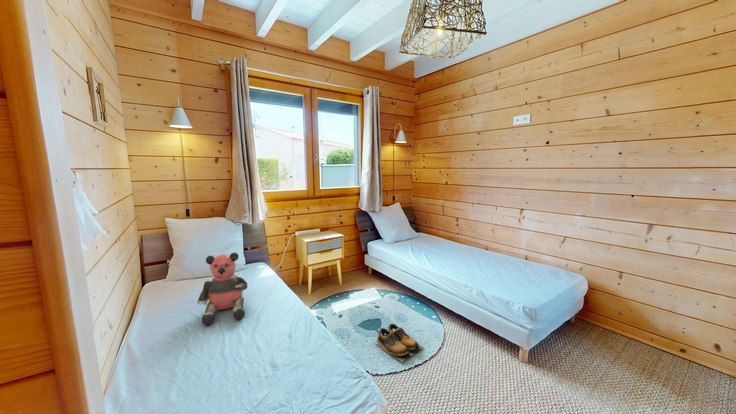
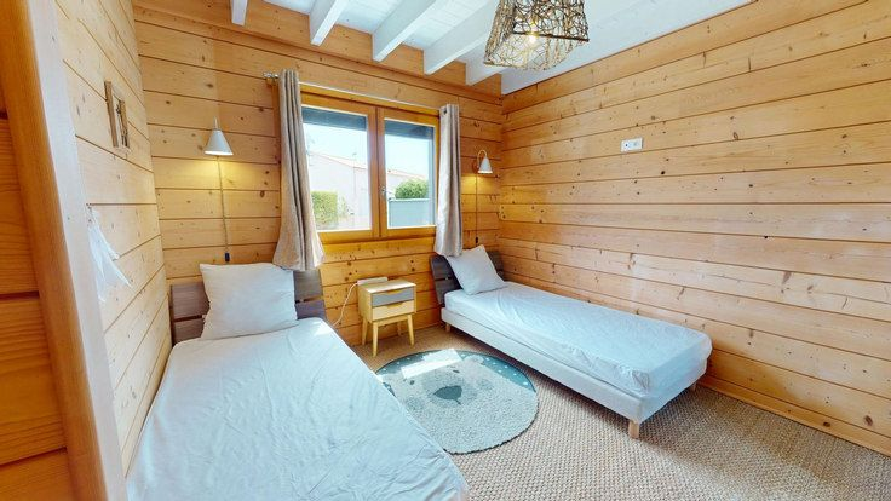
- bear [196,252,248,327]
- shoes [374,323,425,363]
